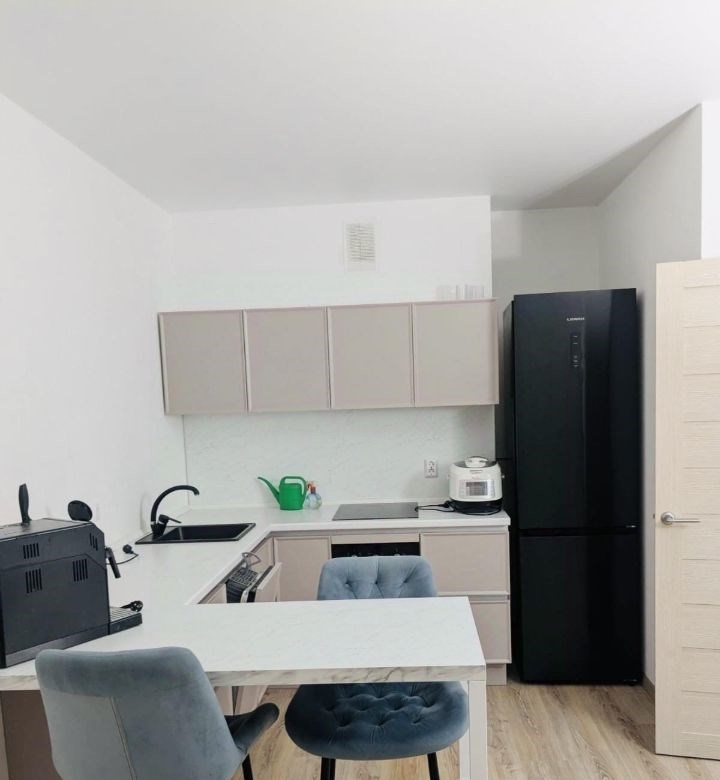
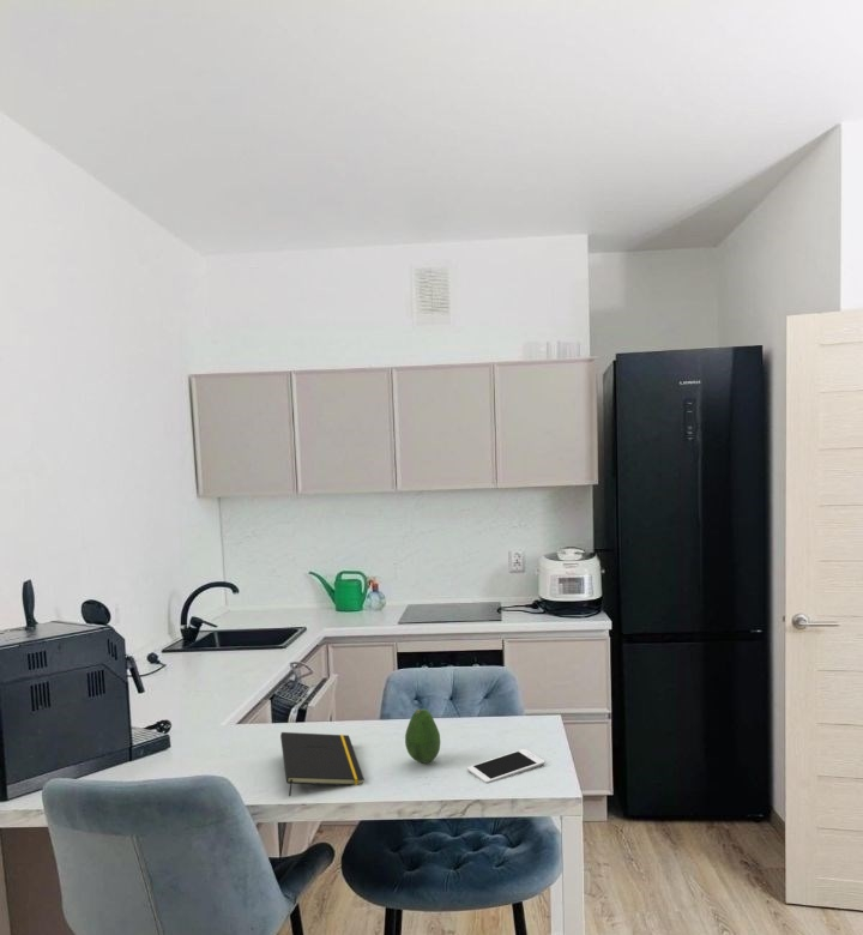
+ fruit [404,707,441,765]
+ cell phone [466,748,547,784]
+ notepad [279,731,366,797]
